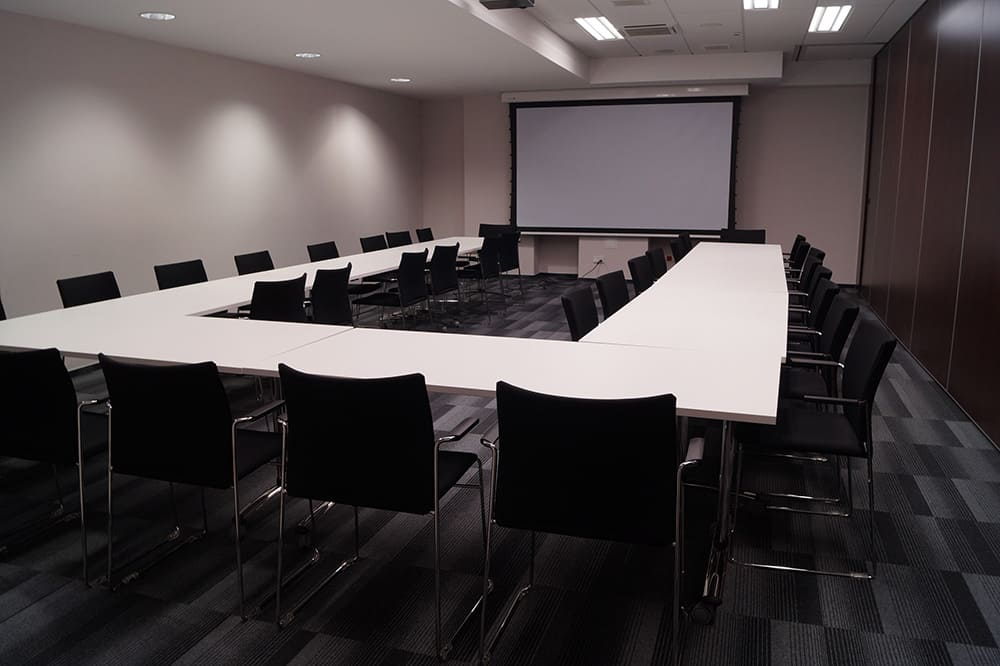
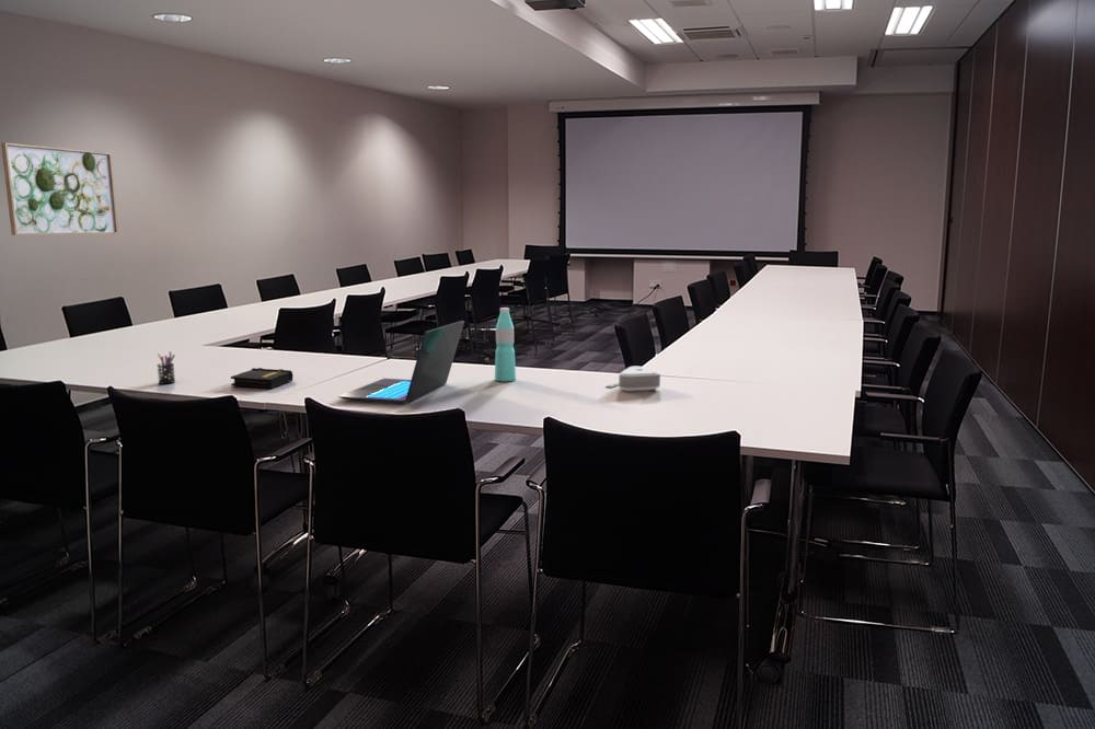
+ speaker [604,366,661,393]
+ wall art [0,141,119,236]
+ laptop [337,320,465,404]
+ book [230,367,293,390]
+ water bottle [494,306,517,382]
+ pen holder [155,350,176,385]
